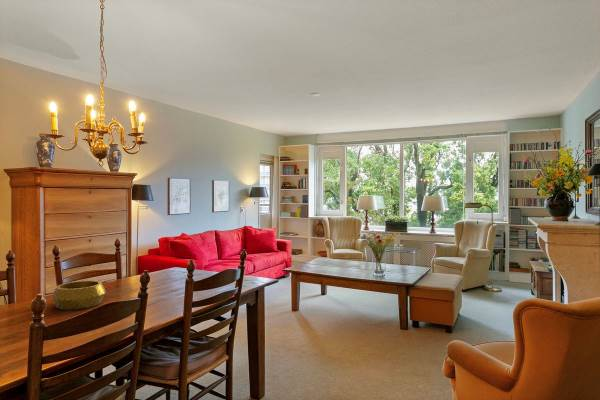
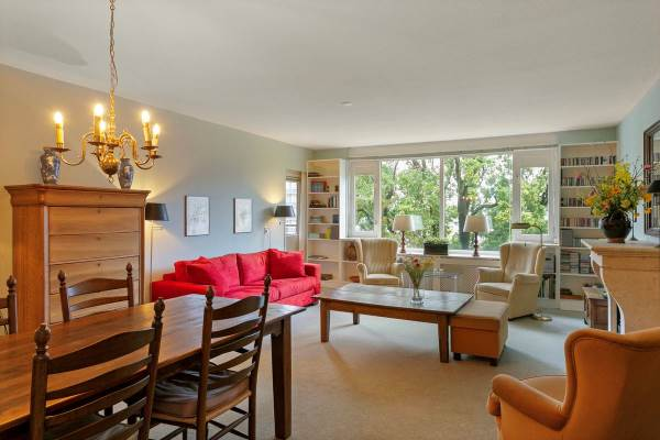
- decorative bowl [51,280,107,311]
